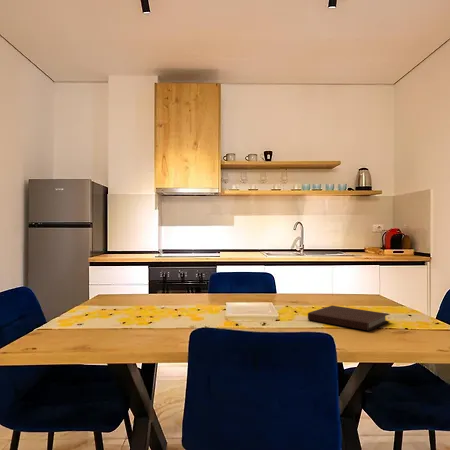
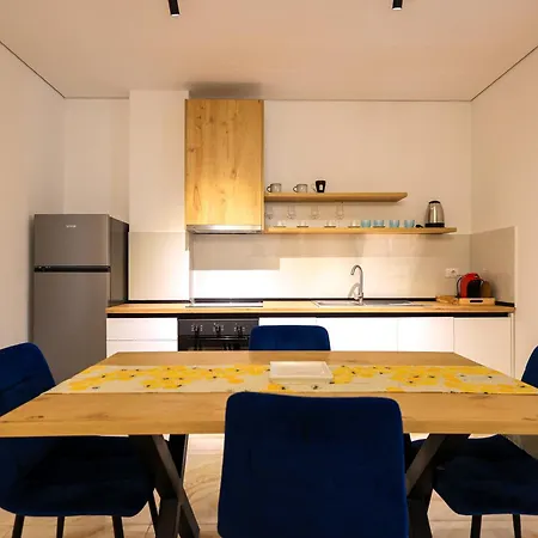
- notebook [307,305,391,332]
